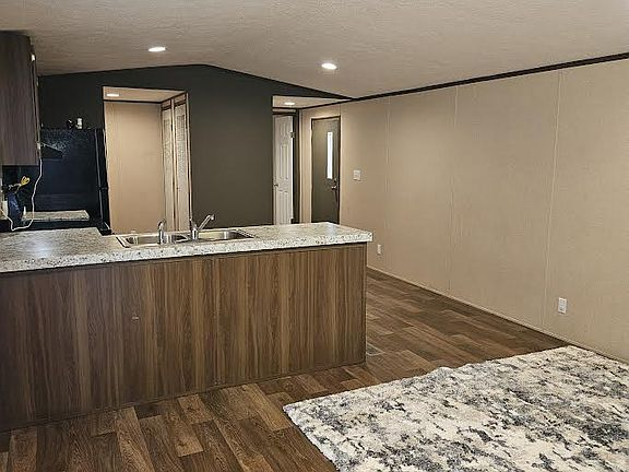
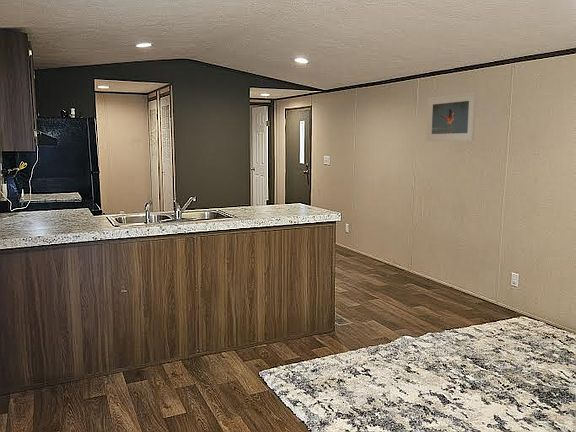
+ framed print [426,91,477,142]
